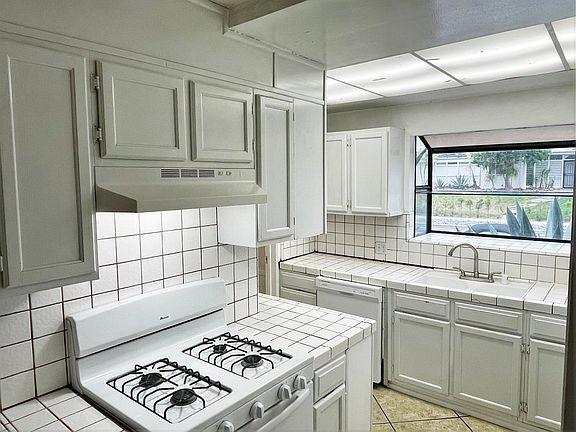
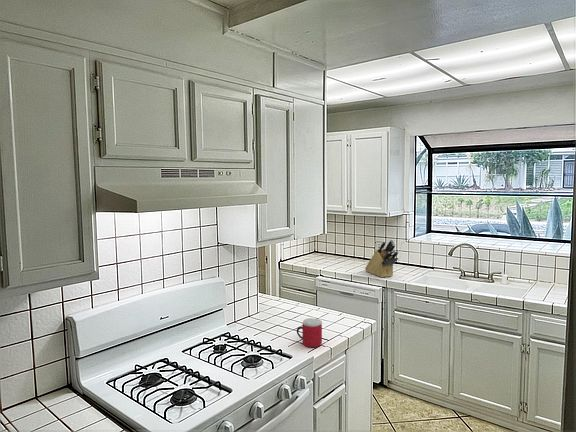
+ mug [296,317,323,348]
+ knife block [364,239,399,278]
